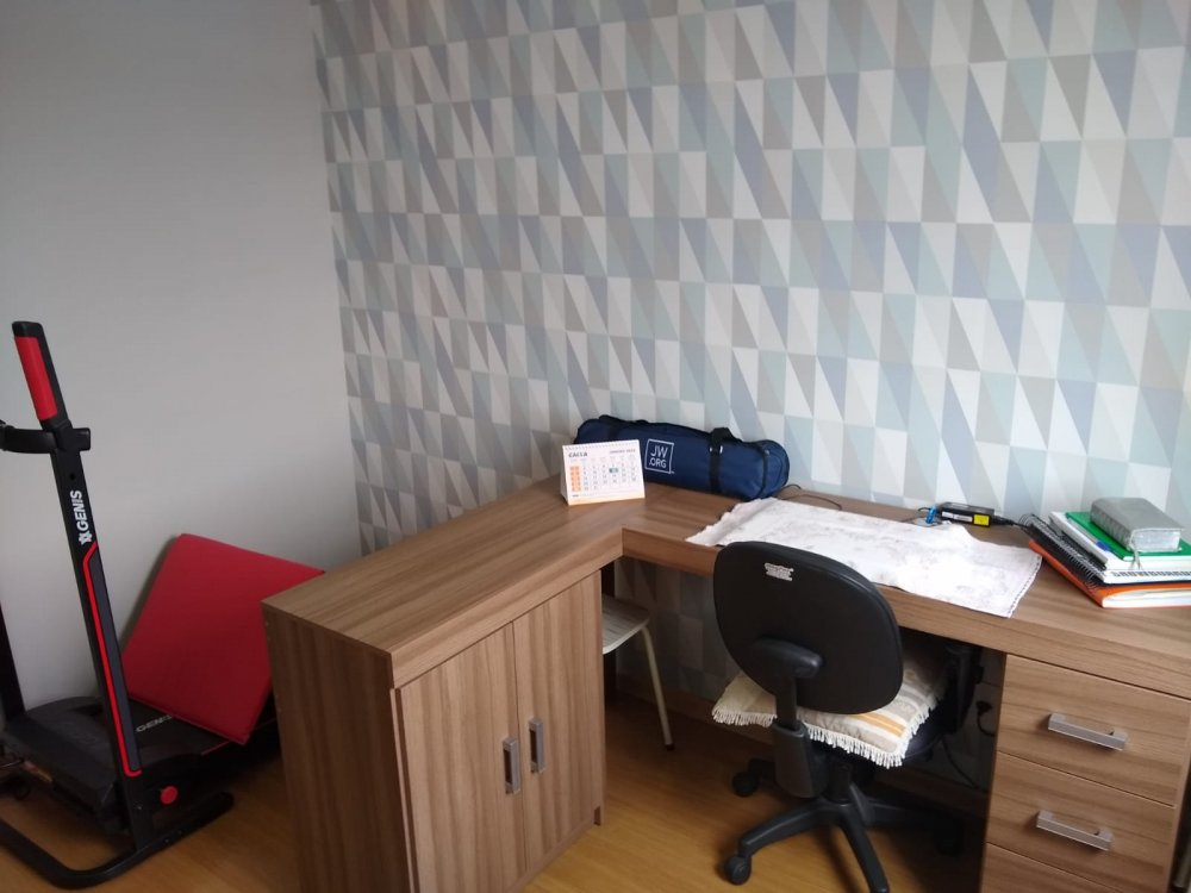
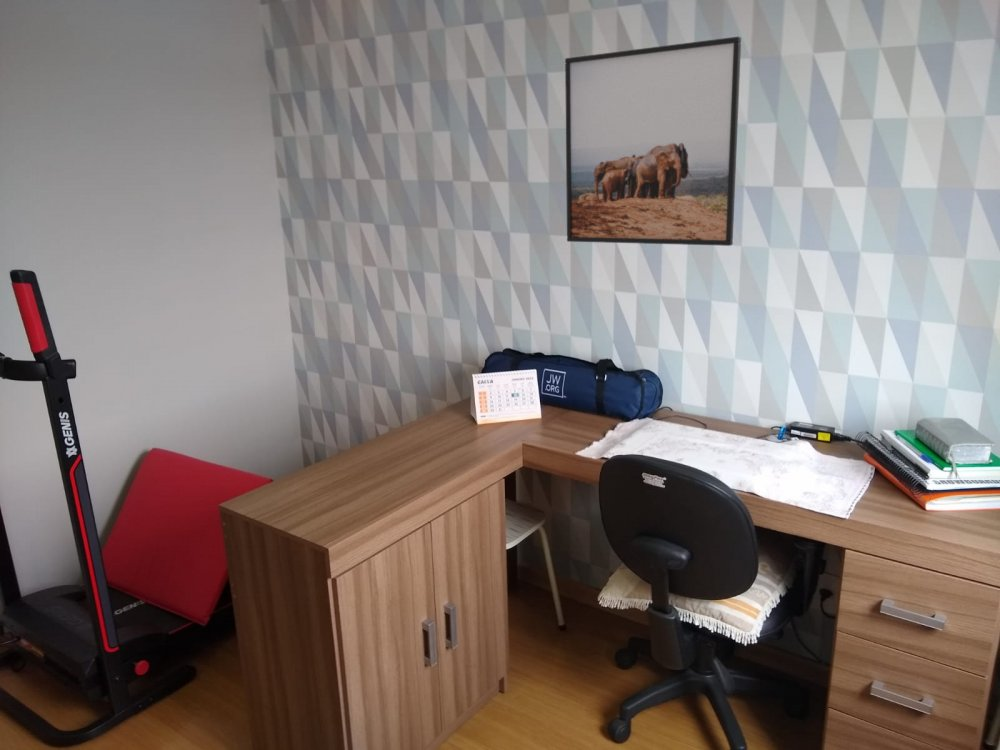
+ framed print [564,36,742,247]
